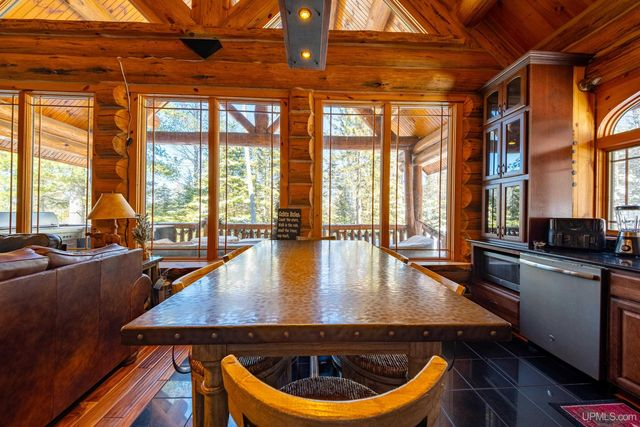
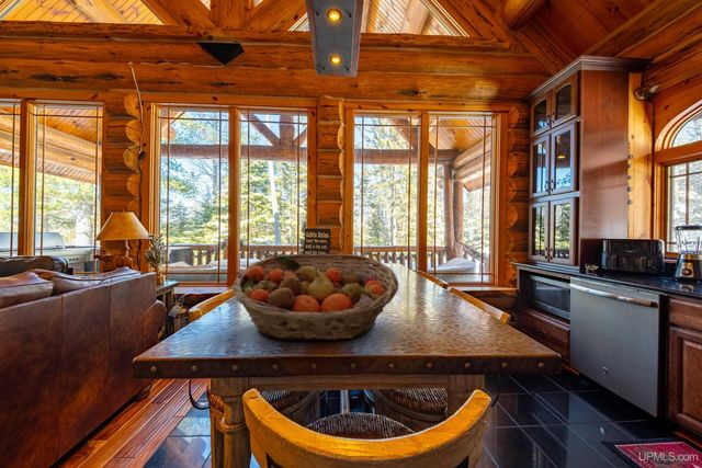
+ fruit basket [230,253,399,342]
